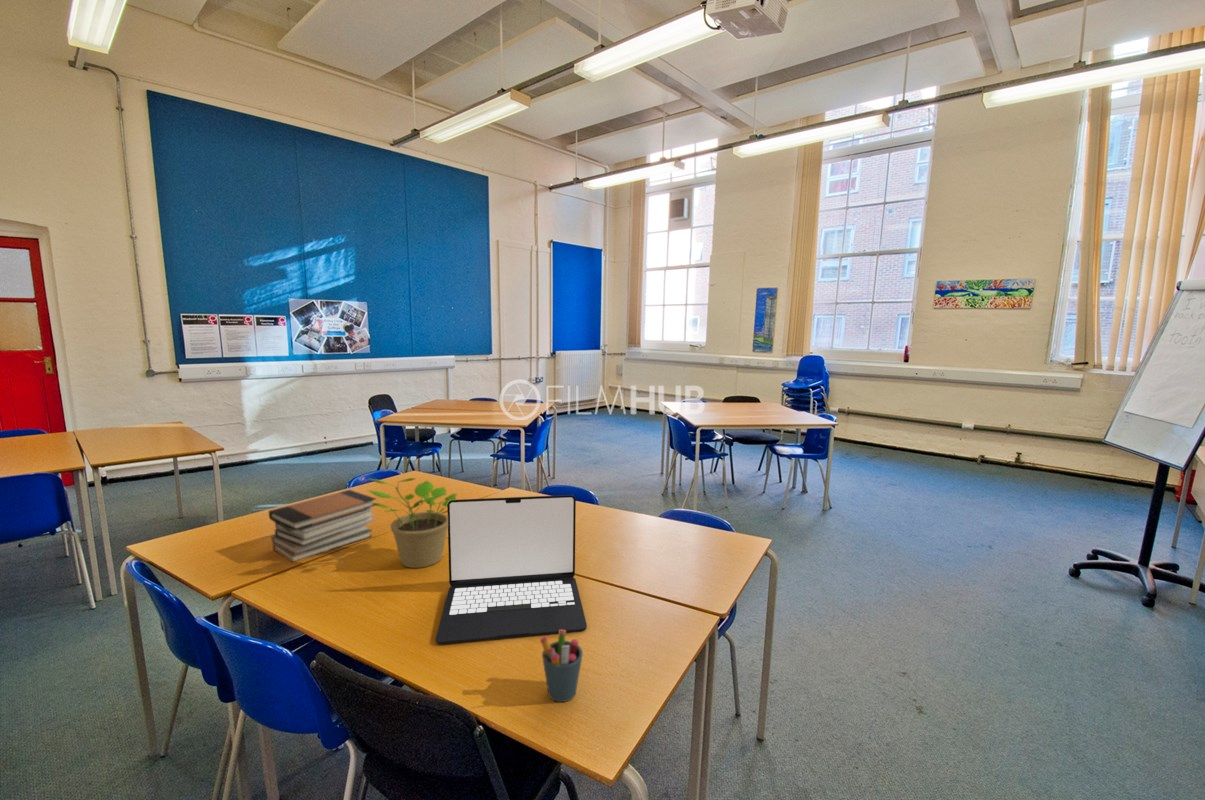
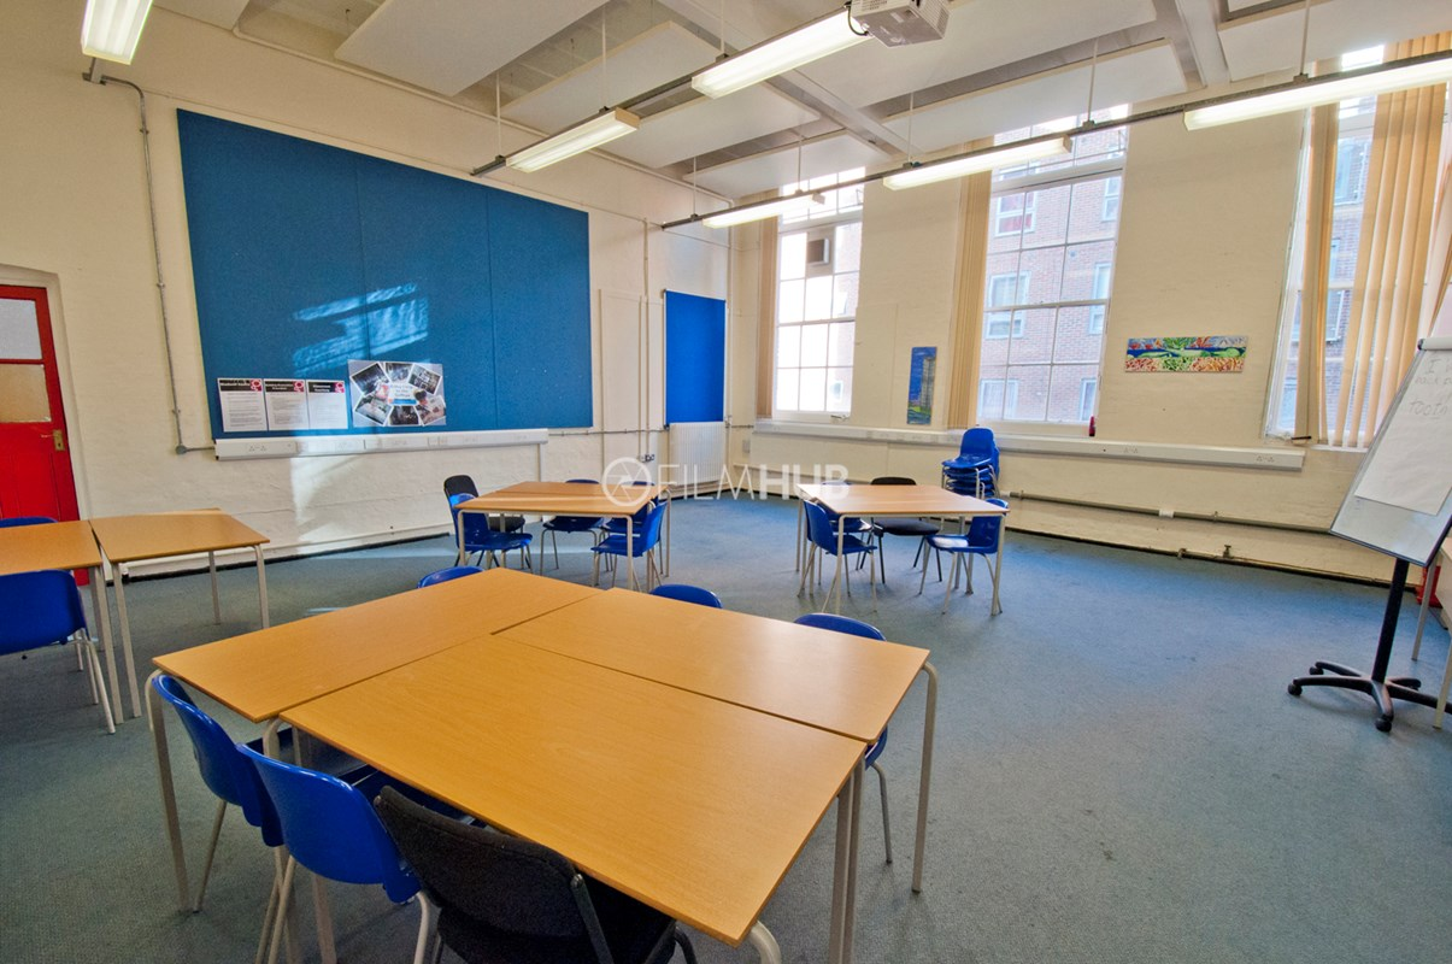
- laptop [435,494,588,645]
- pen holder [539,630,584,703]
- book stack [268,489,377,563]
- potted plant [367,477,458,569]
